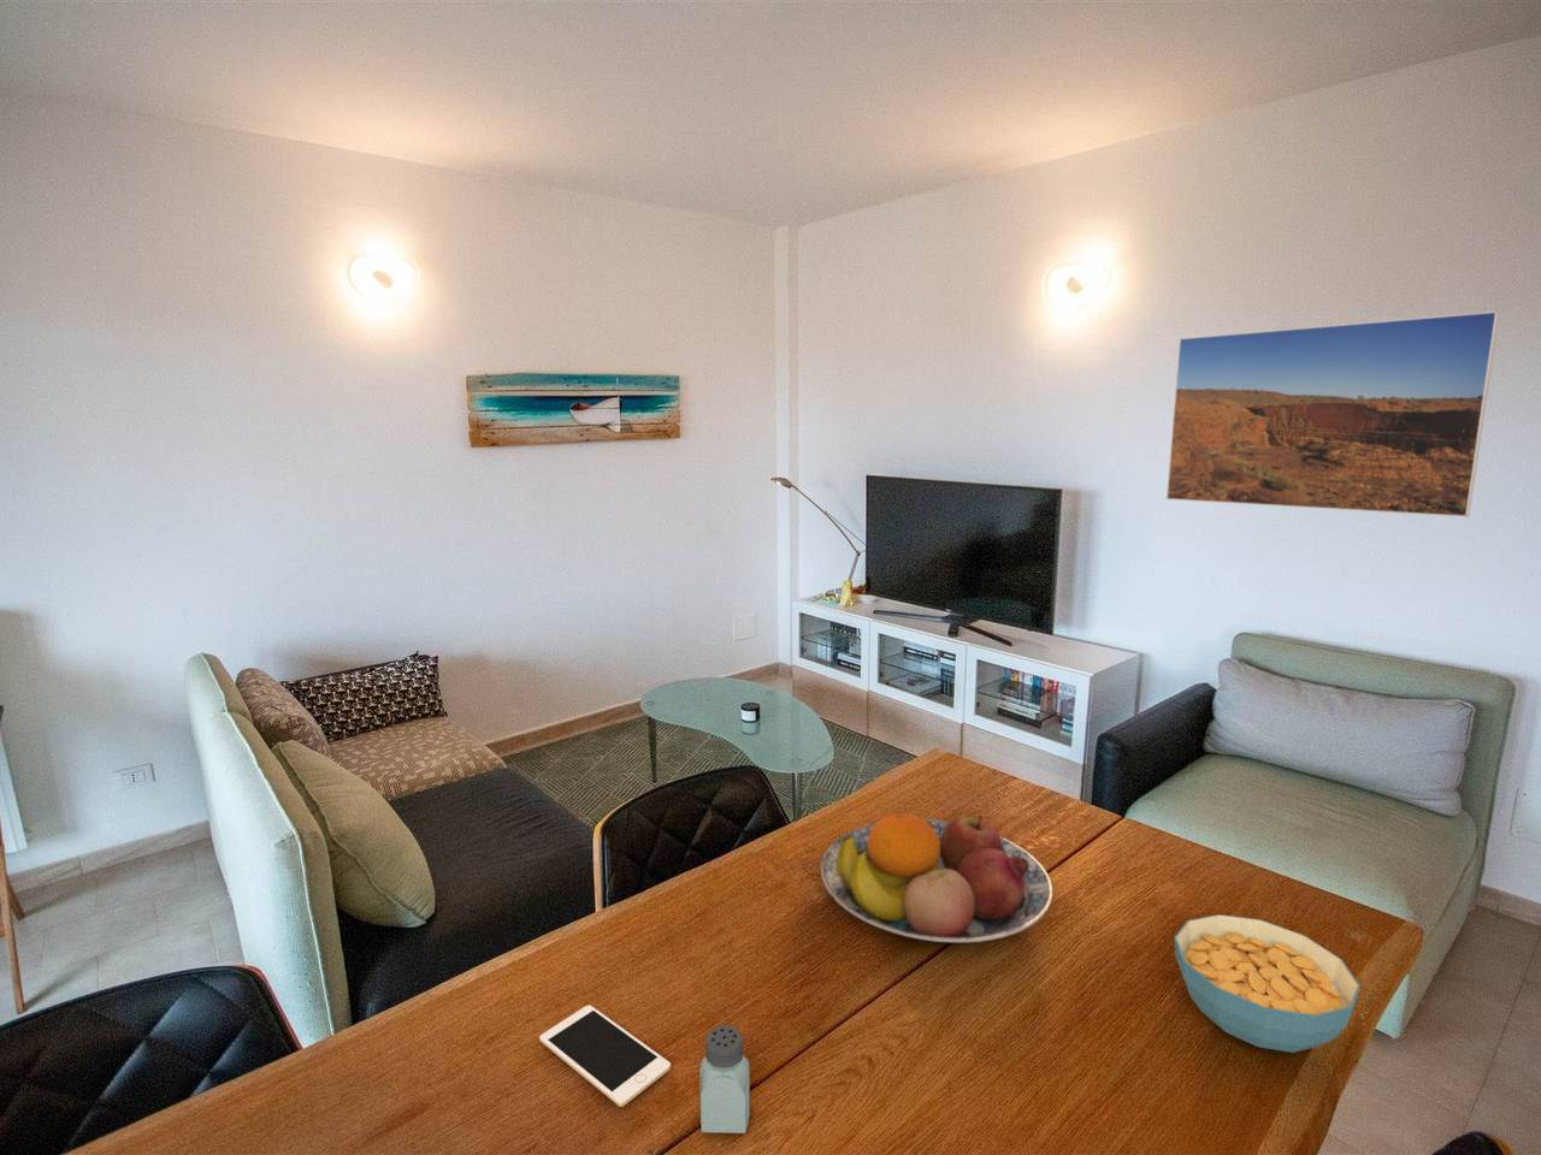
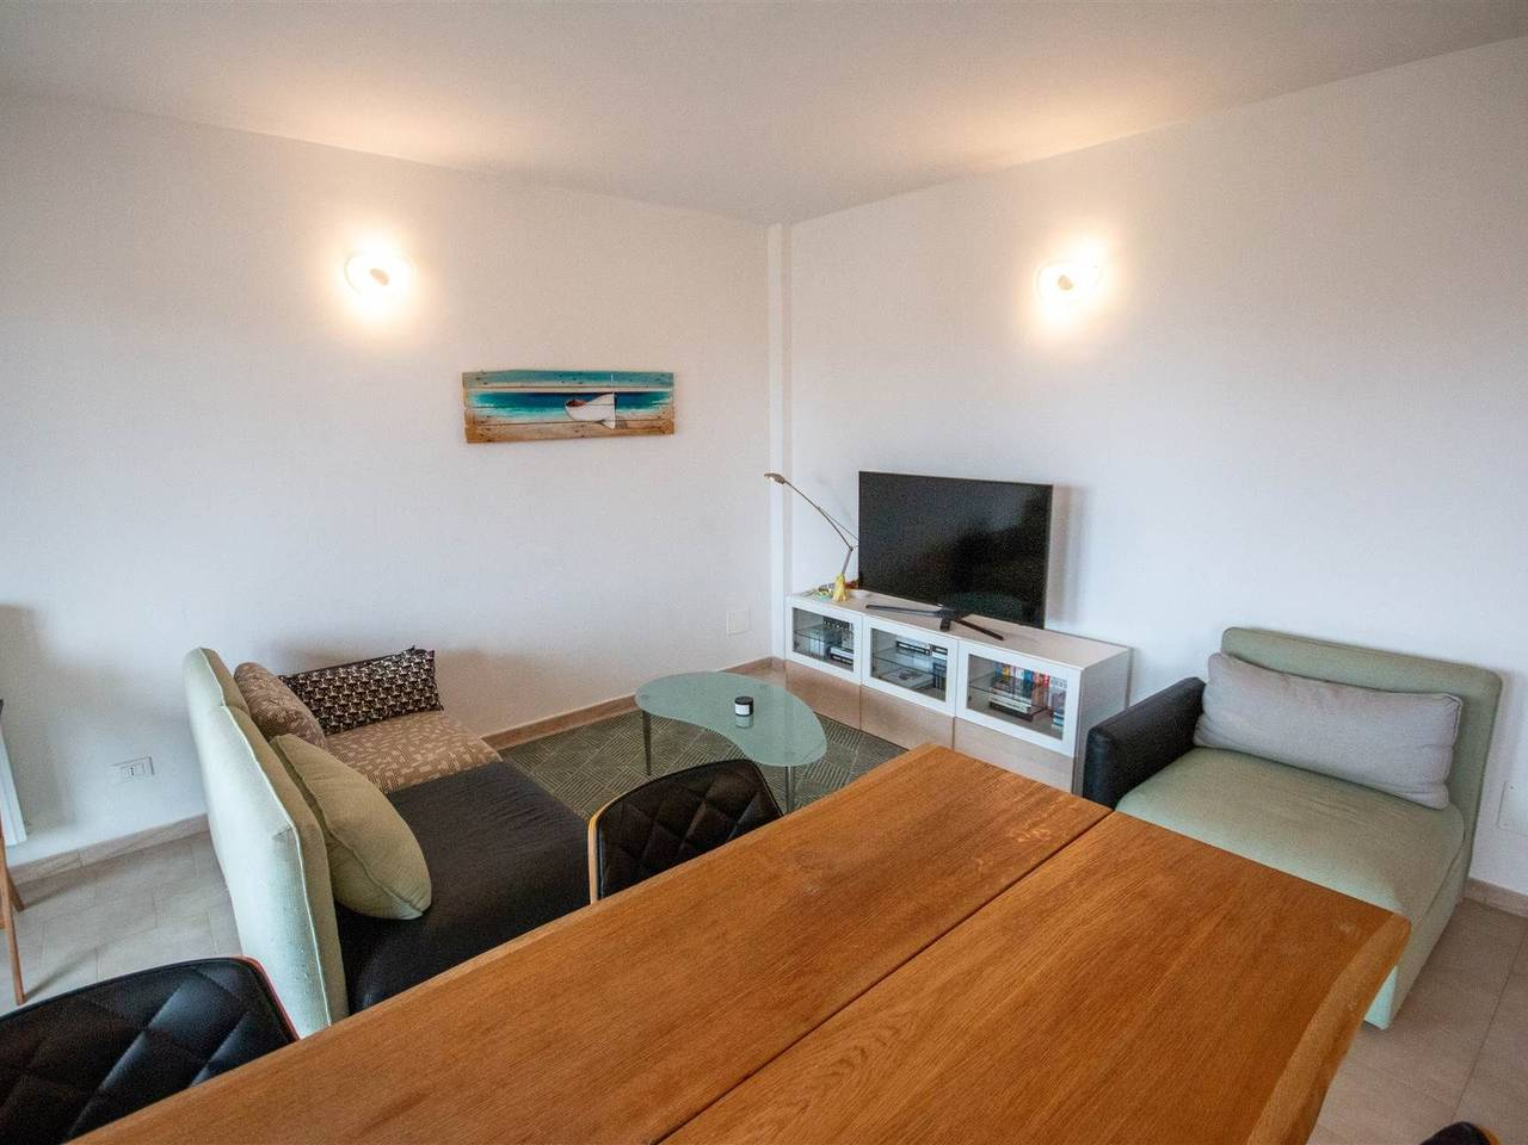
- saltshaker [698,1024,751,1134]
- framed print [1165,311,1500,518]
- cereal bowl [1172,914,1361,1054]
- fruit bowl [820,812,1053,943]
- cell phone [539,1005,672,1108]
